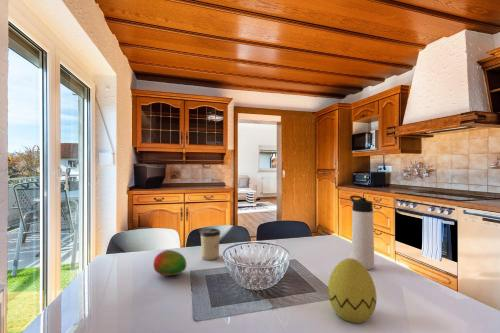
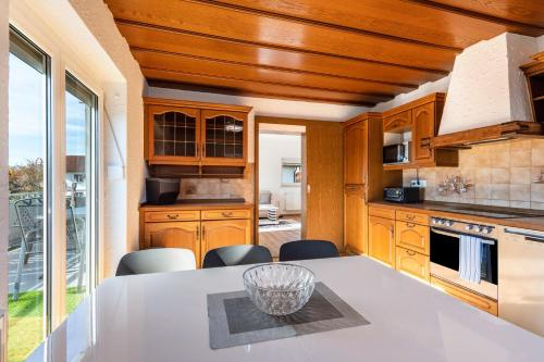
- decorative egg [327,257,377,324]
- thermos bottle [349,194,375,271]
- fruit [152,249,187,276]
- cup [199,227,222,261]
